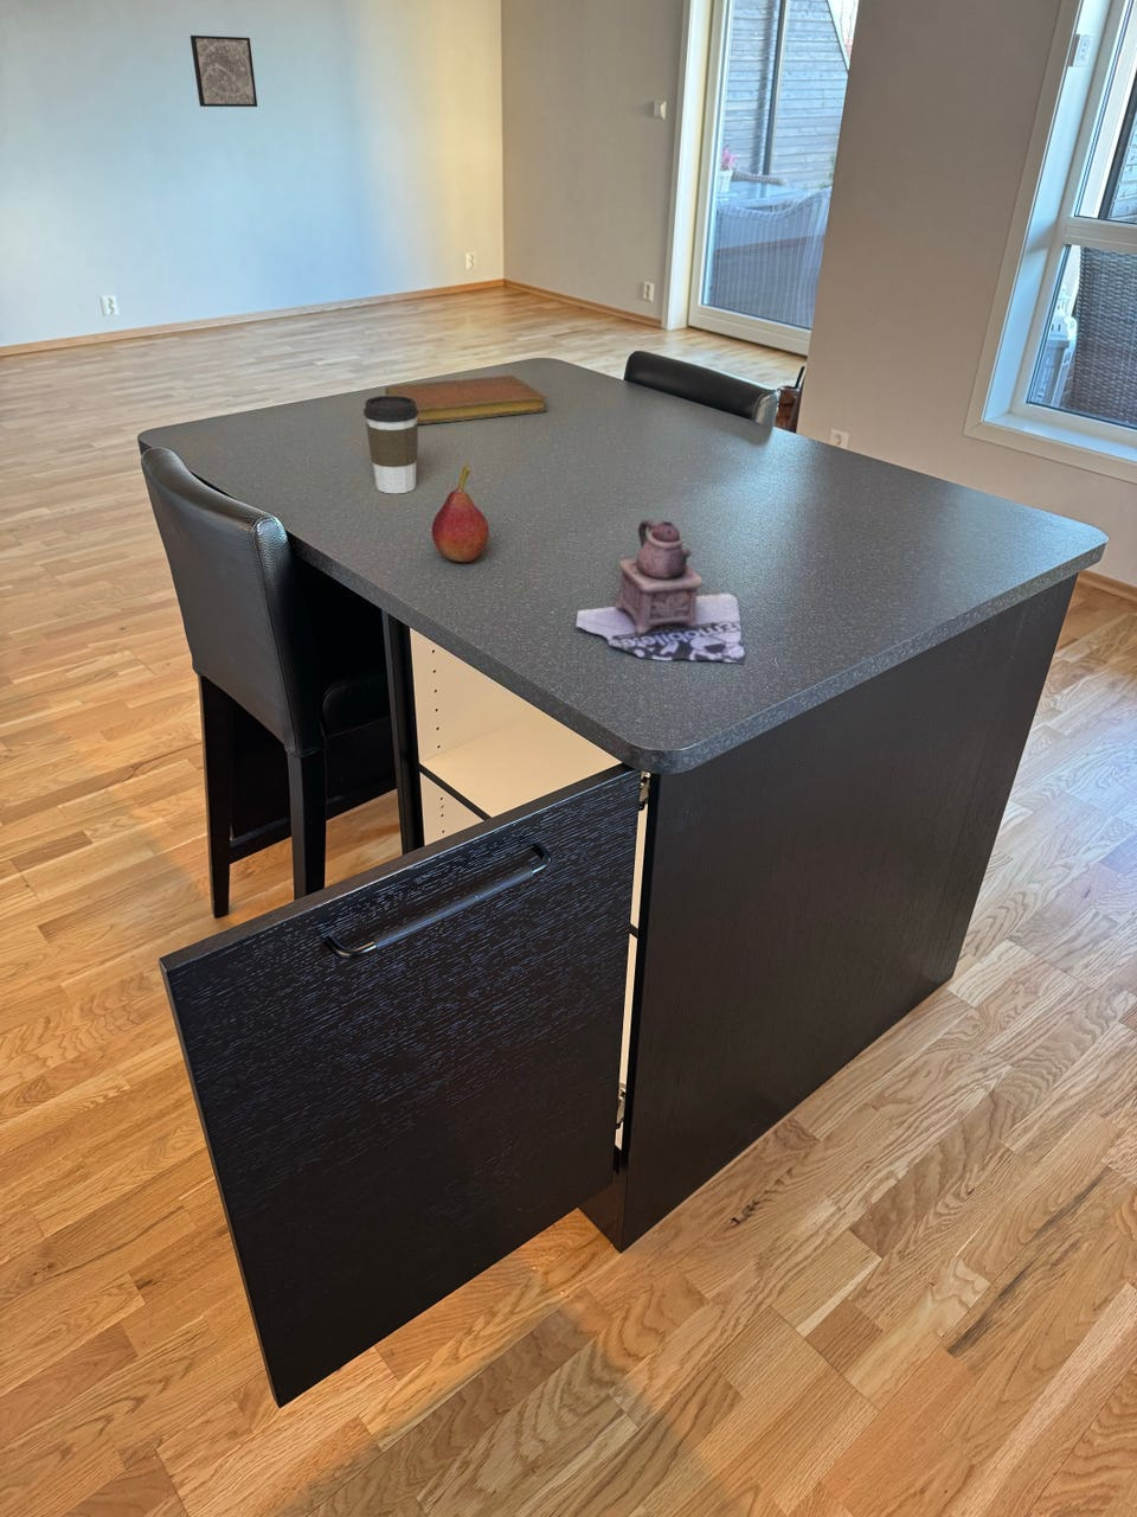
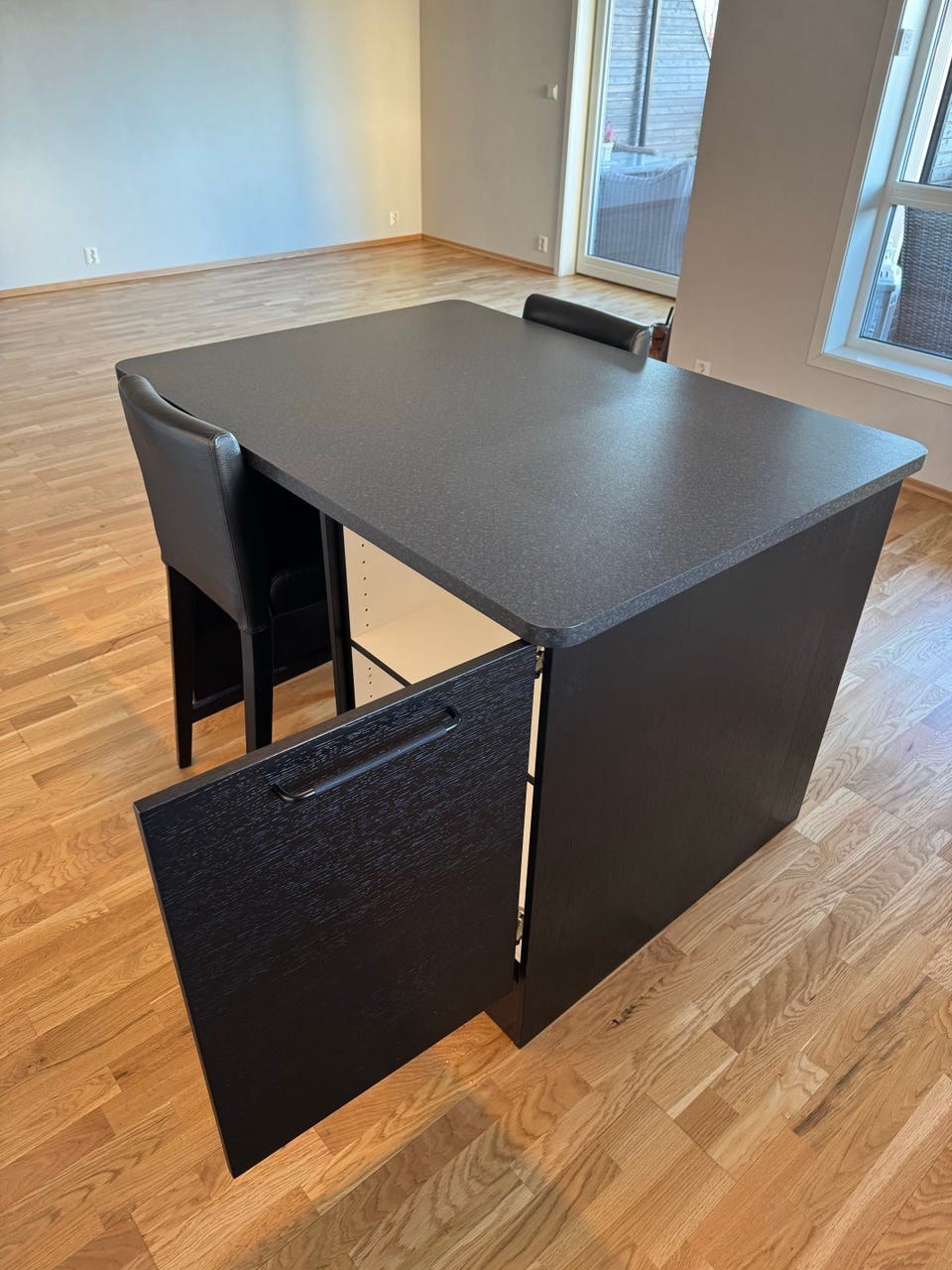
- fruit [431,465,491,563]
- teapot [576,497,746,667]
- notebook [385,375,548,425]
- coffee cup [362,394,419,495]
- wall art [190,35,258,108]
